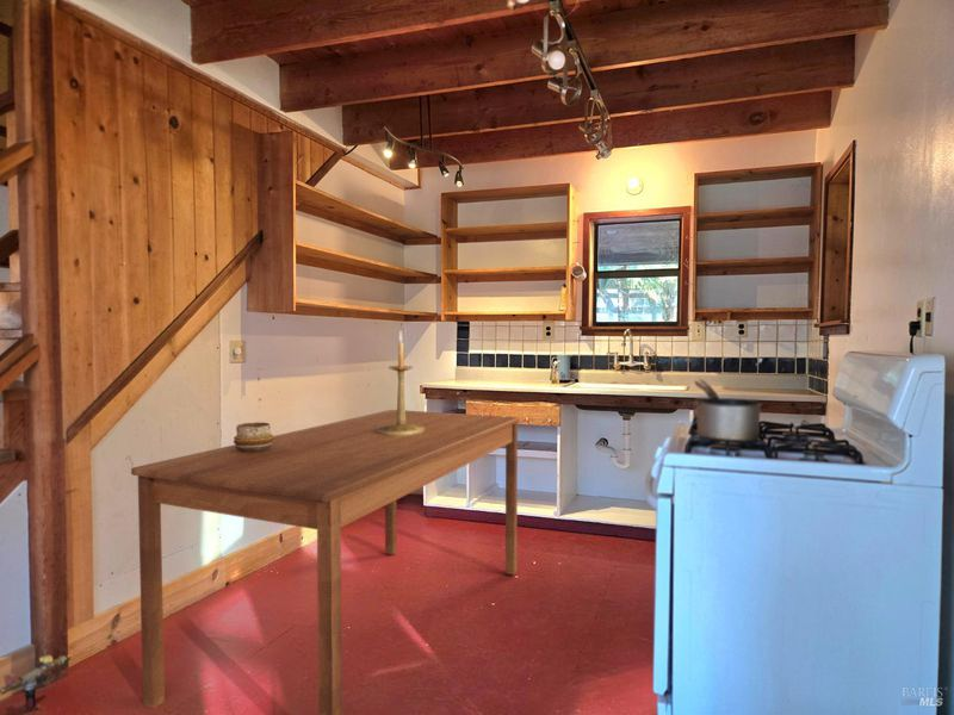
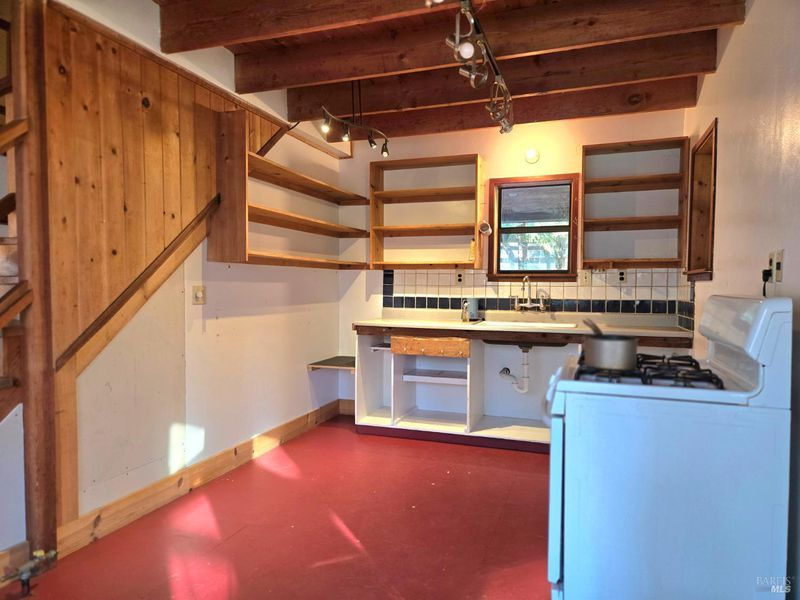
- dining table [130,409,521,715]
- candlestick [378,330,425,435]
- decorative bowl [233,421,274,452]
